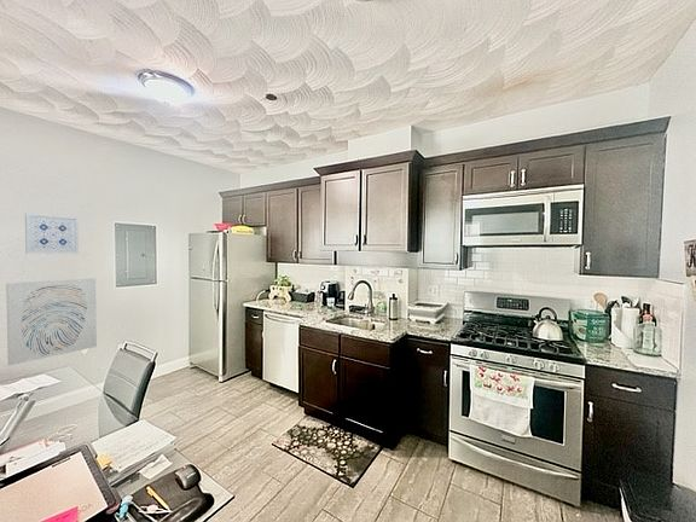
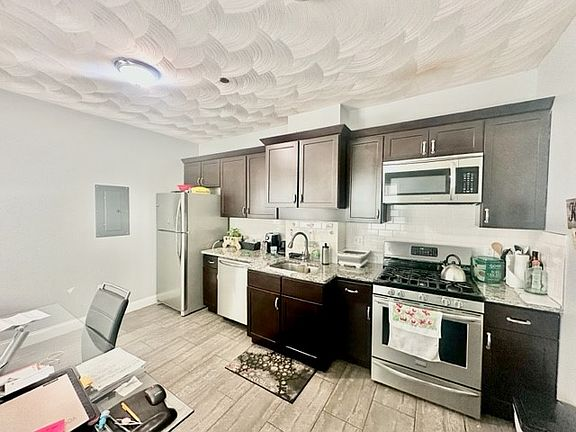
- wall art [24,211,80,255]
- wall art [5,277,98,366]
